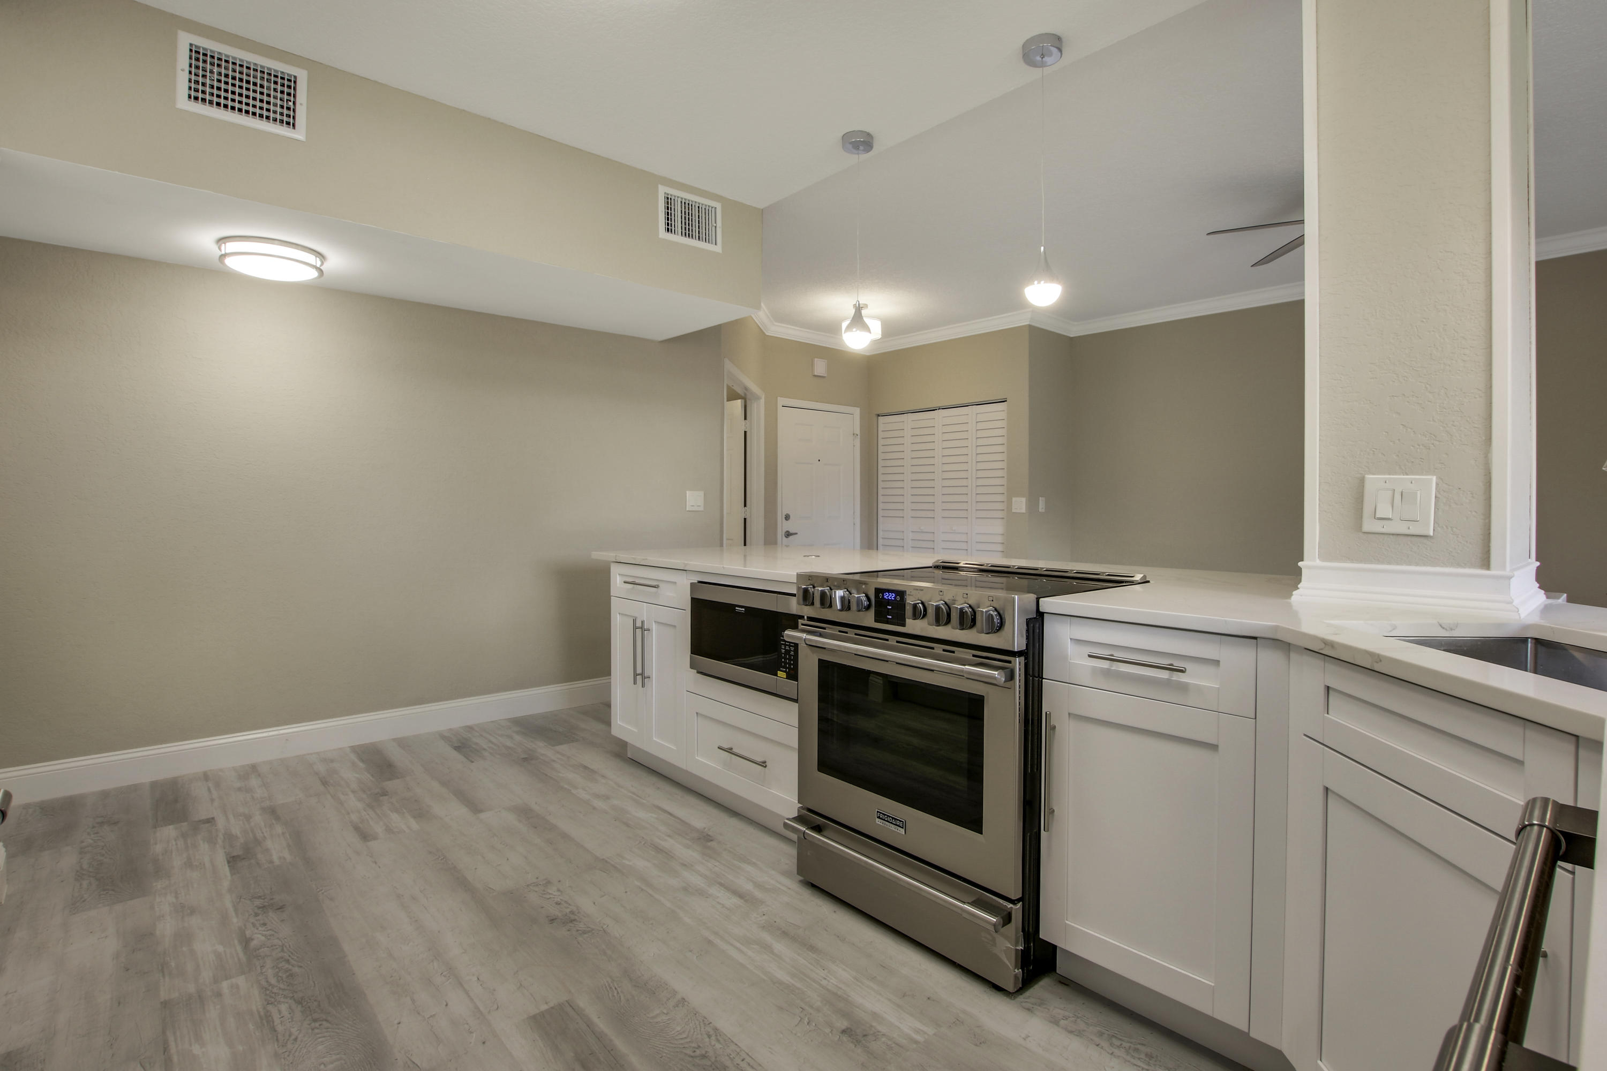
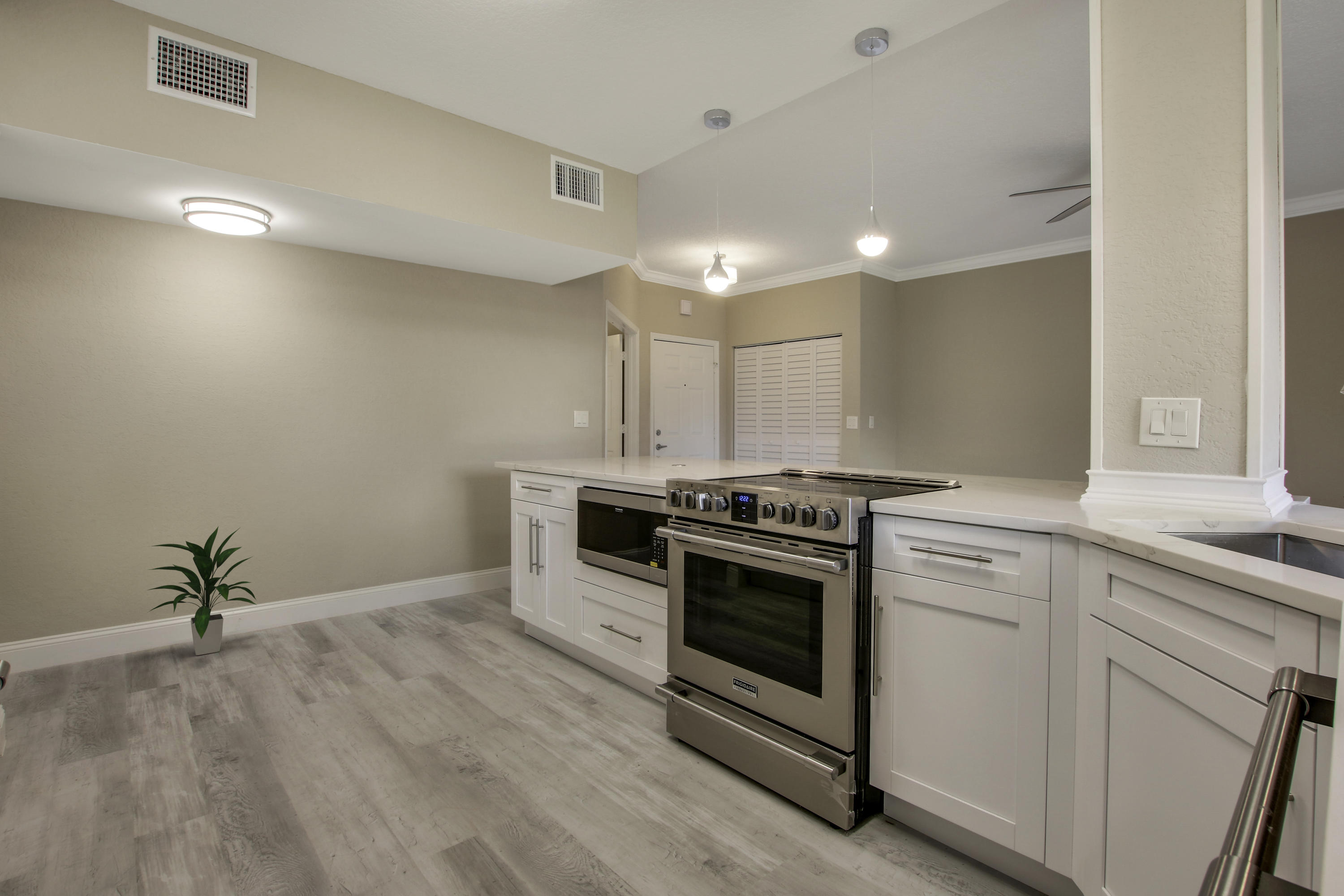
+ indoor plant [146,526,257,656]
